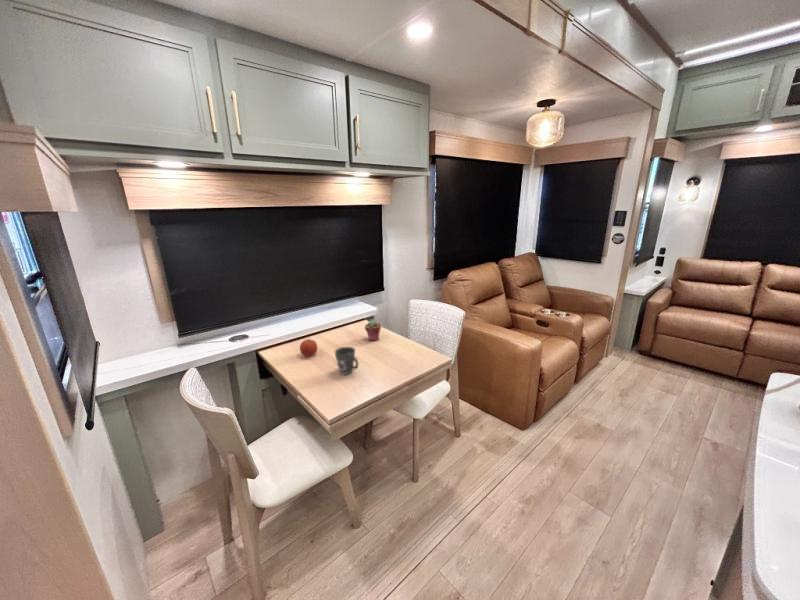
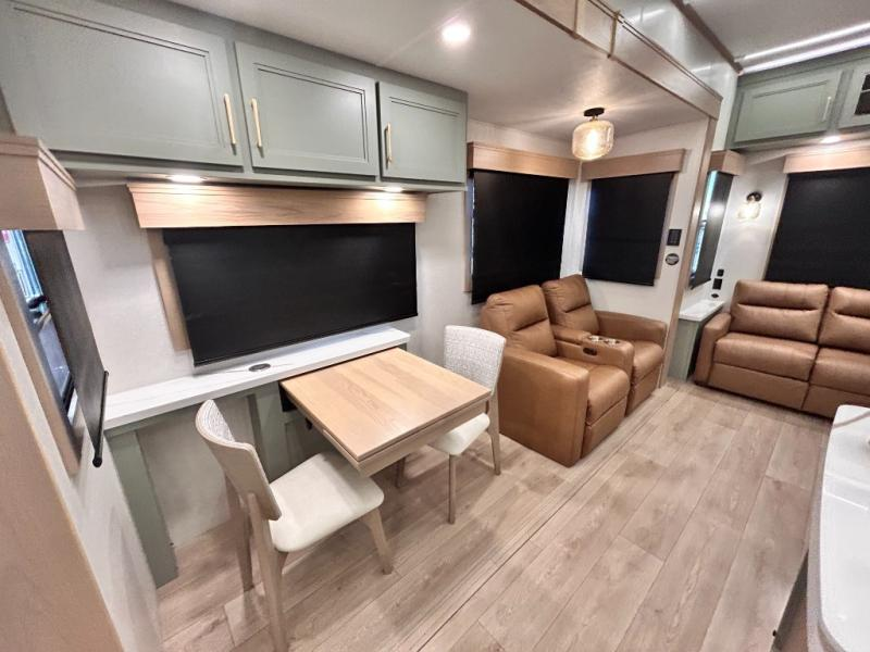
- potted succulent [364,319,382,342]
- apple [299,336,318,357]
- mug [334,346,360,376]
